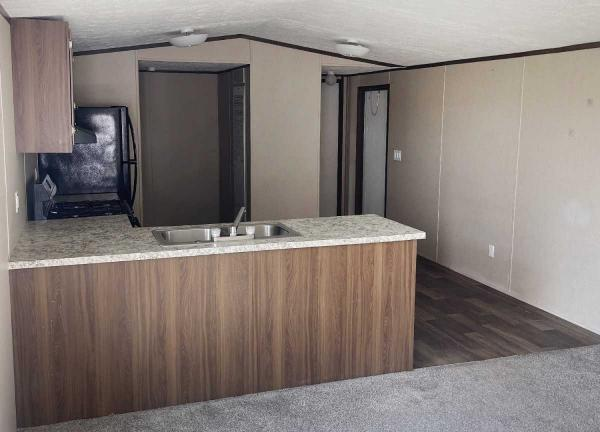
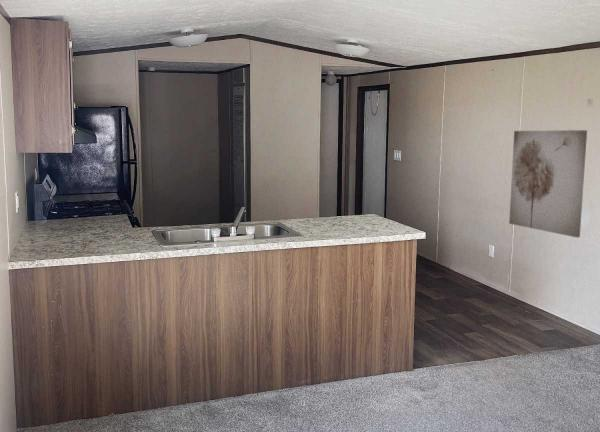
+ wall art [508,129,588,239]
